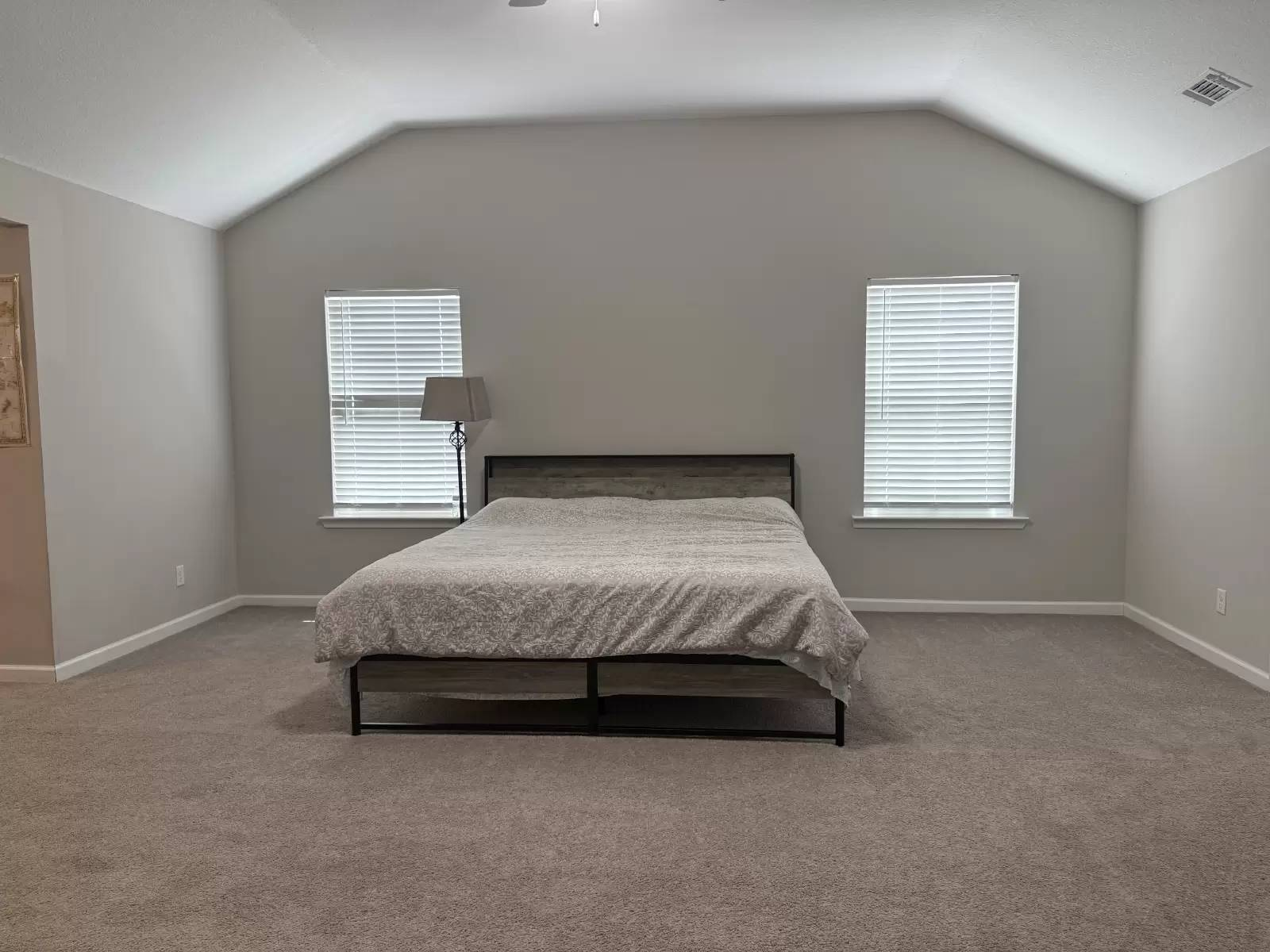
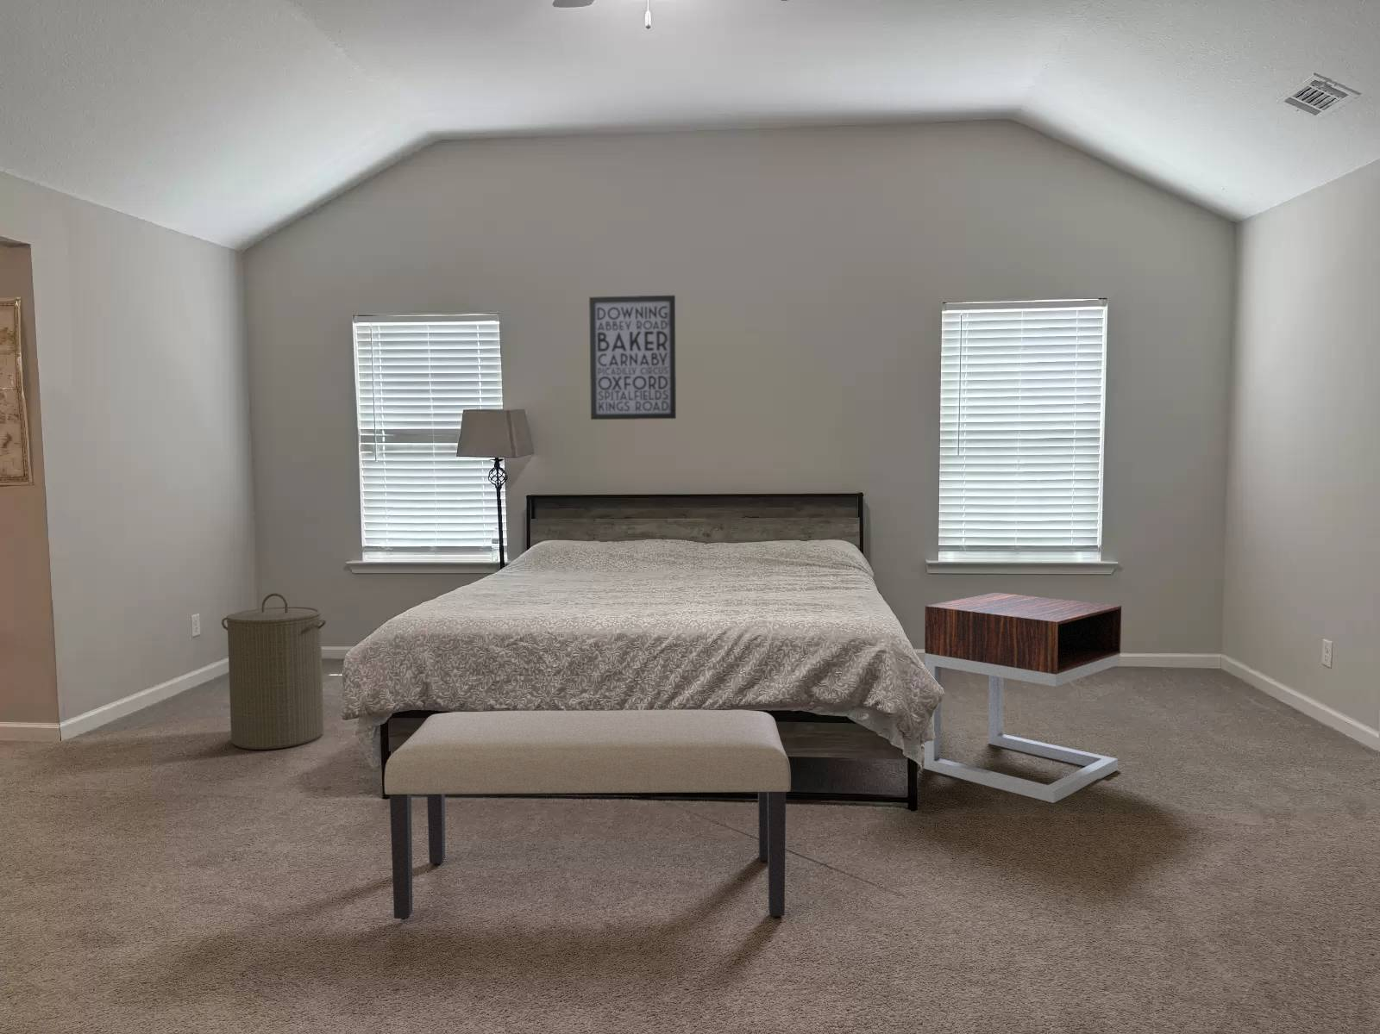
+ laundry hamper [221,592,327,751]
+ wall art [588,294,677,420]
+ nightstand [923,592,1122,804]
+ bench [382,709,792,920]
